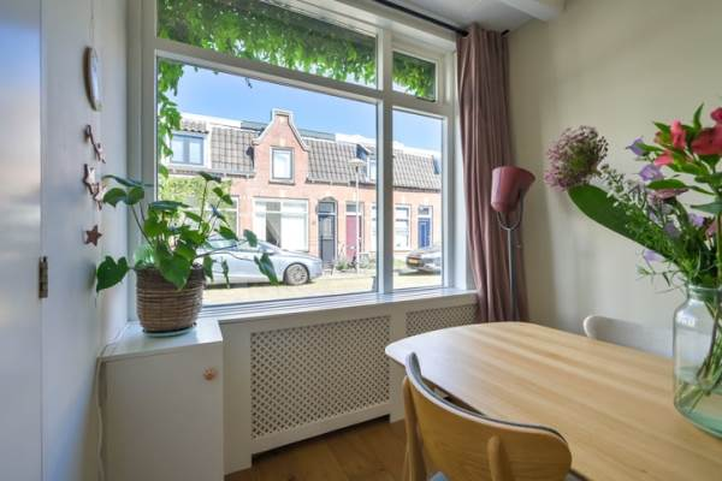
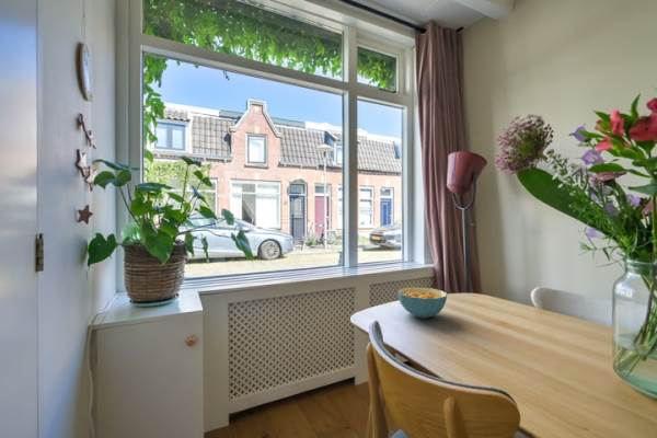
+ cereal bowl [396,286,448,320]
